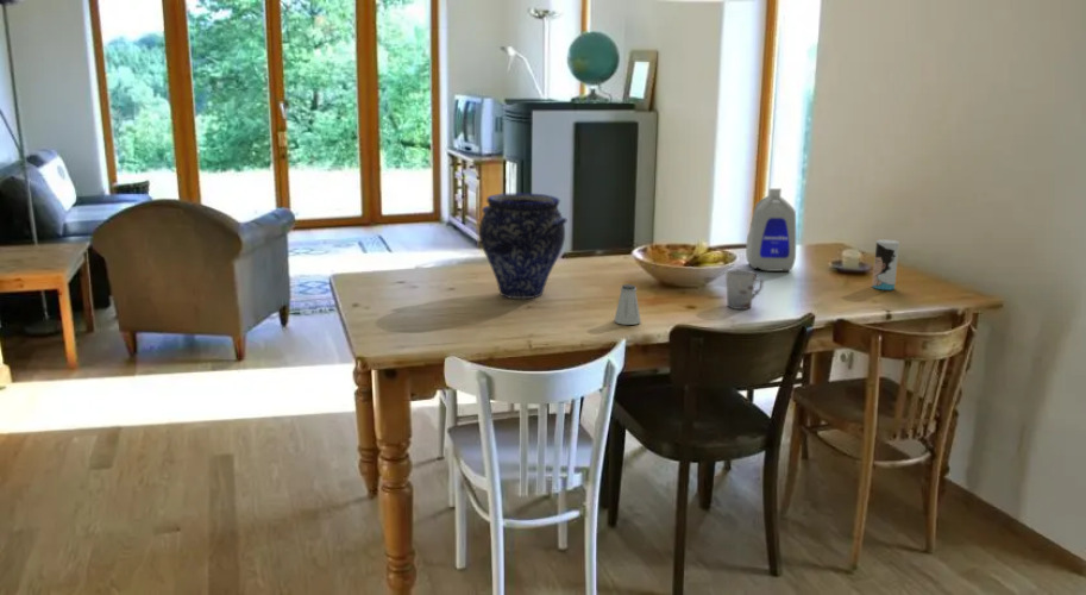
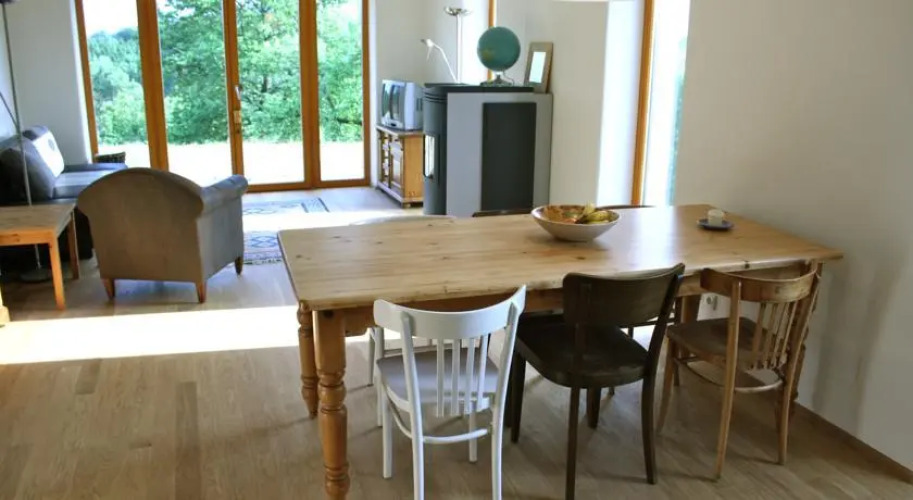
- cup [871,239,900,292]
- cup [724,269,765,311]
- saltshaker [613,283,642,326]
- vase [478,192,569,300]
- bottle [745,187,797,273]
